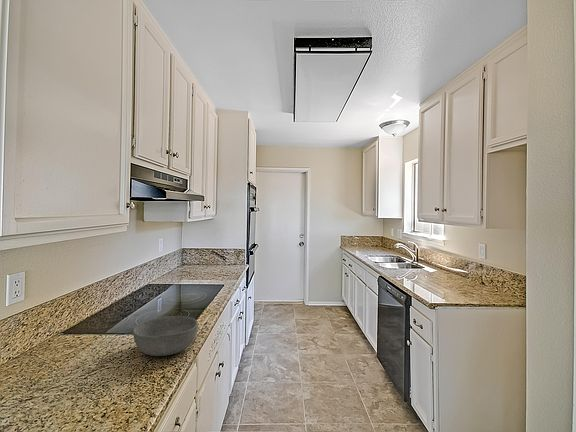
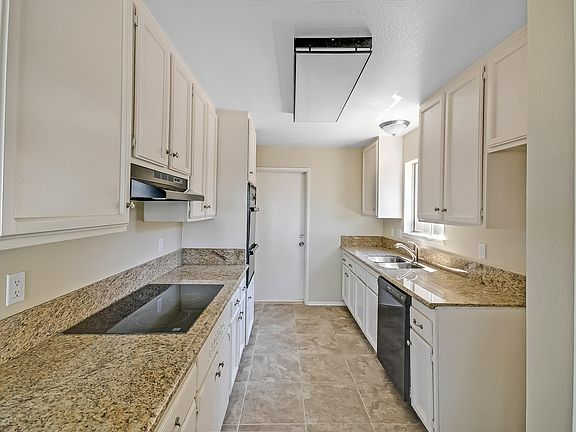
- bowl [132,315,199,357]
